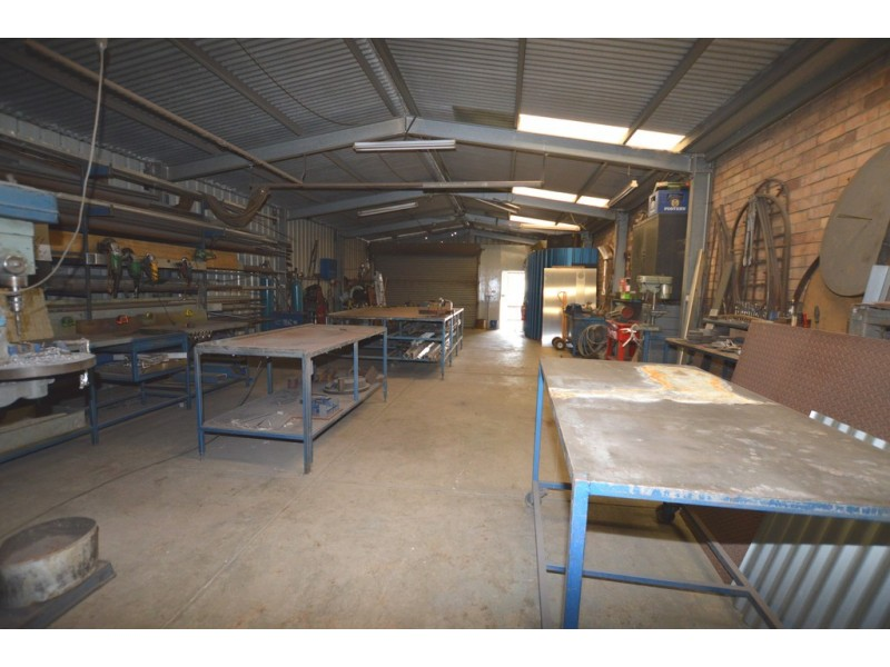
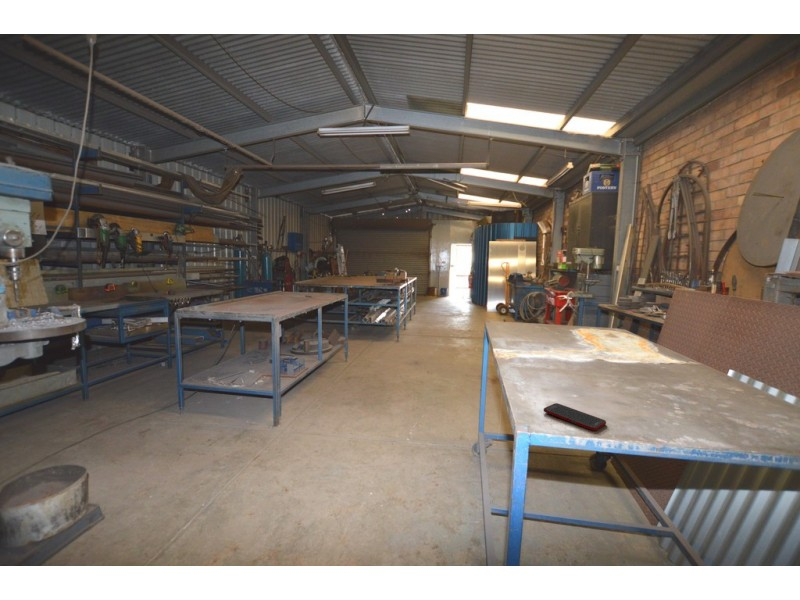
+ cell phone [543,402,607,432]
